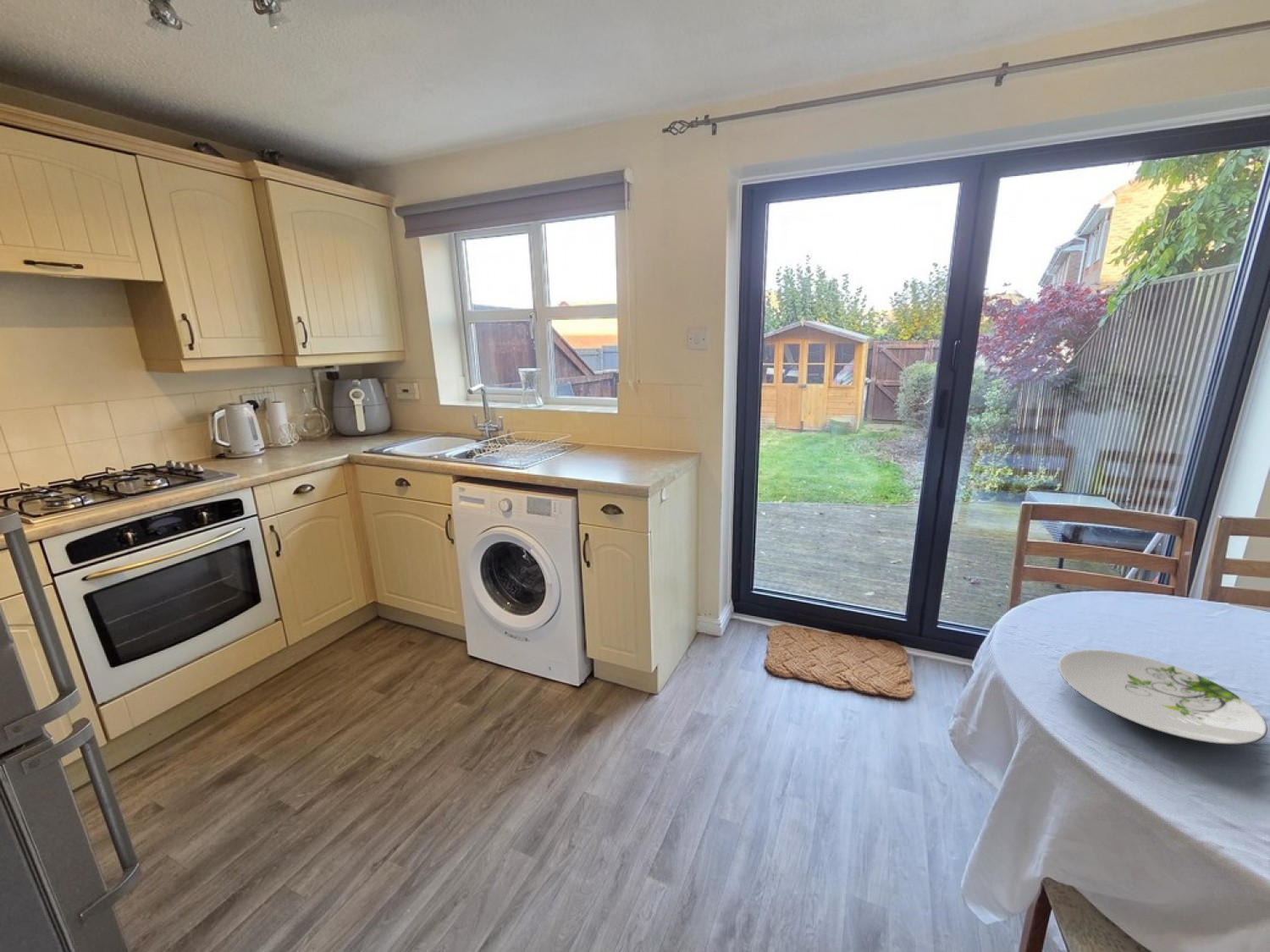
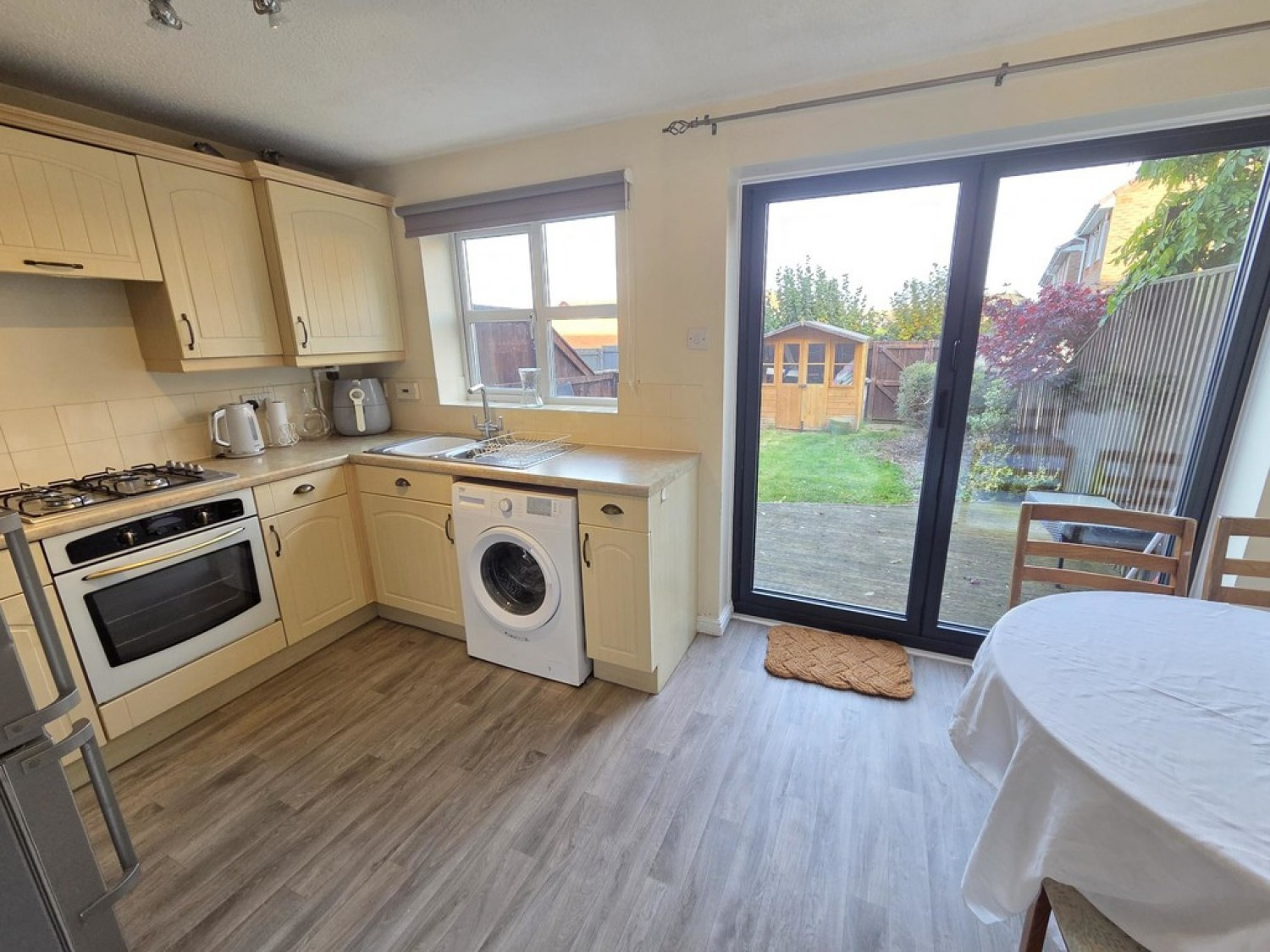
- plate [1057,649,1268,746]
